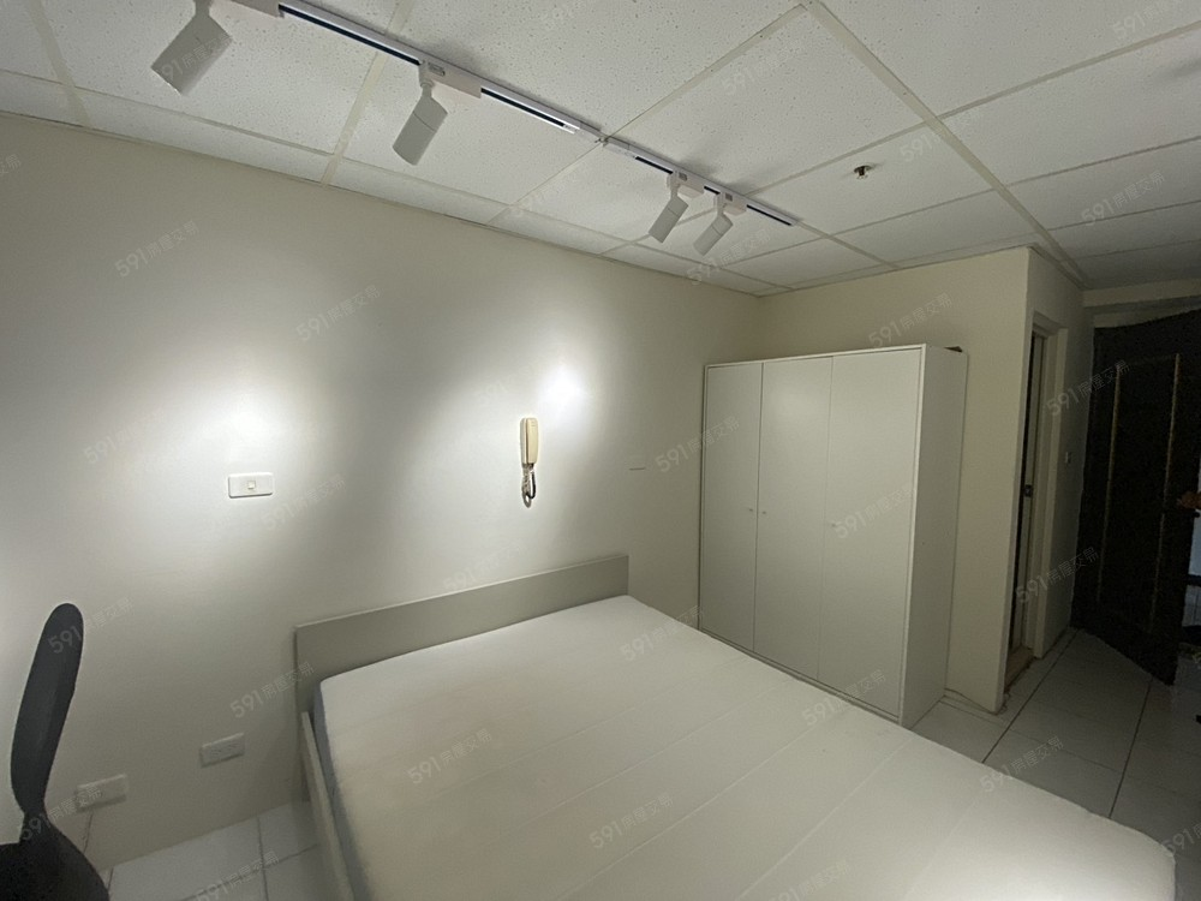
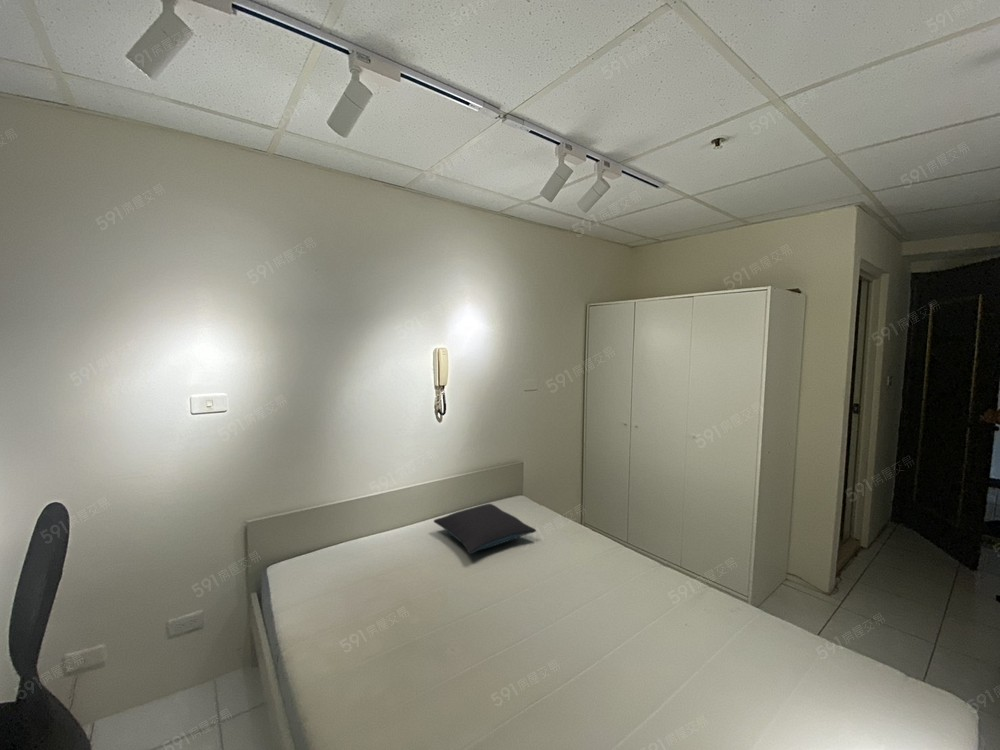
+ pillow [433,503,537,555]
